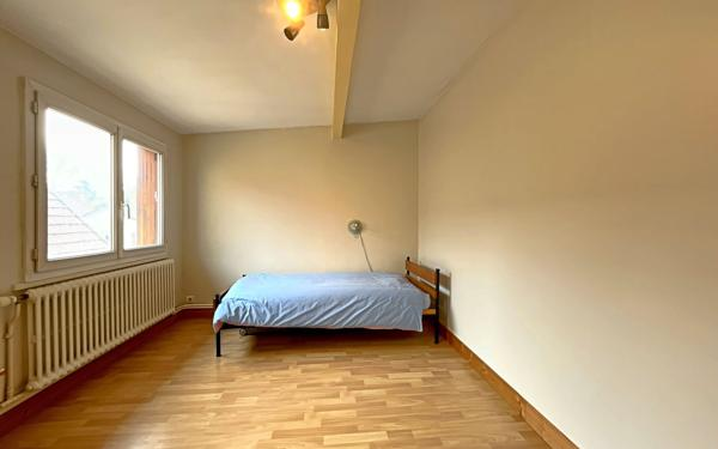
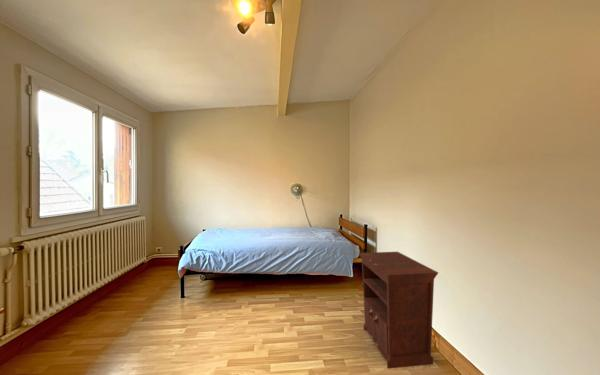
+ nightstand [358,251,439,370]
